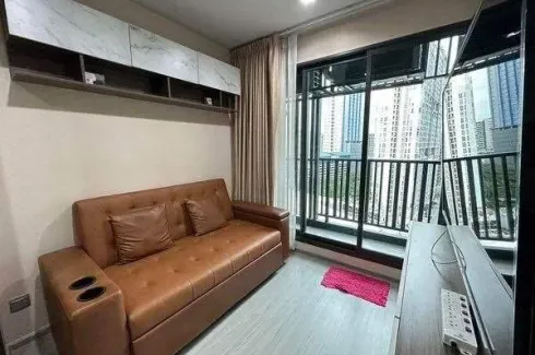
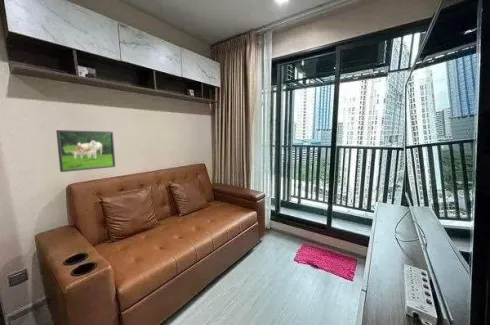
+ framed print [55,129,116,173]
